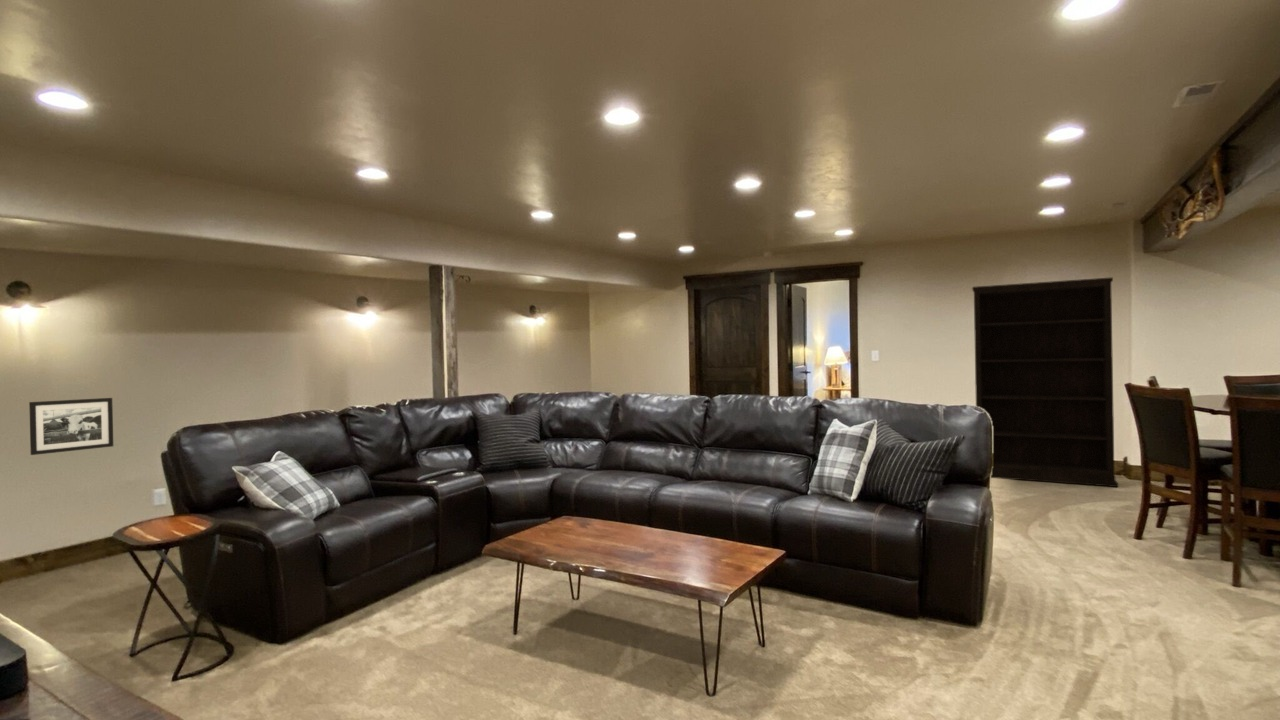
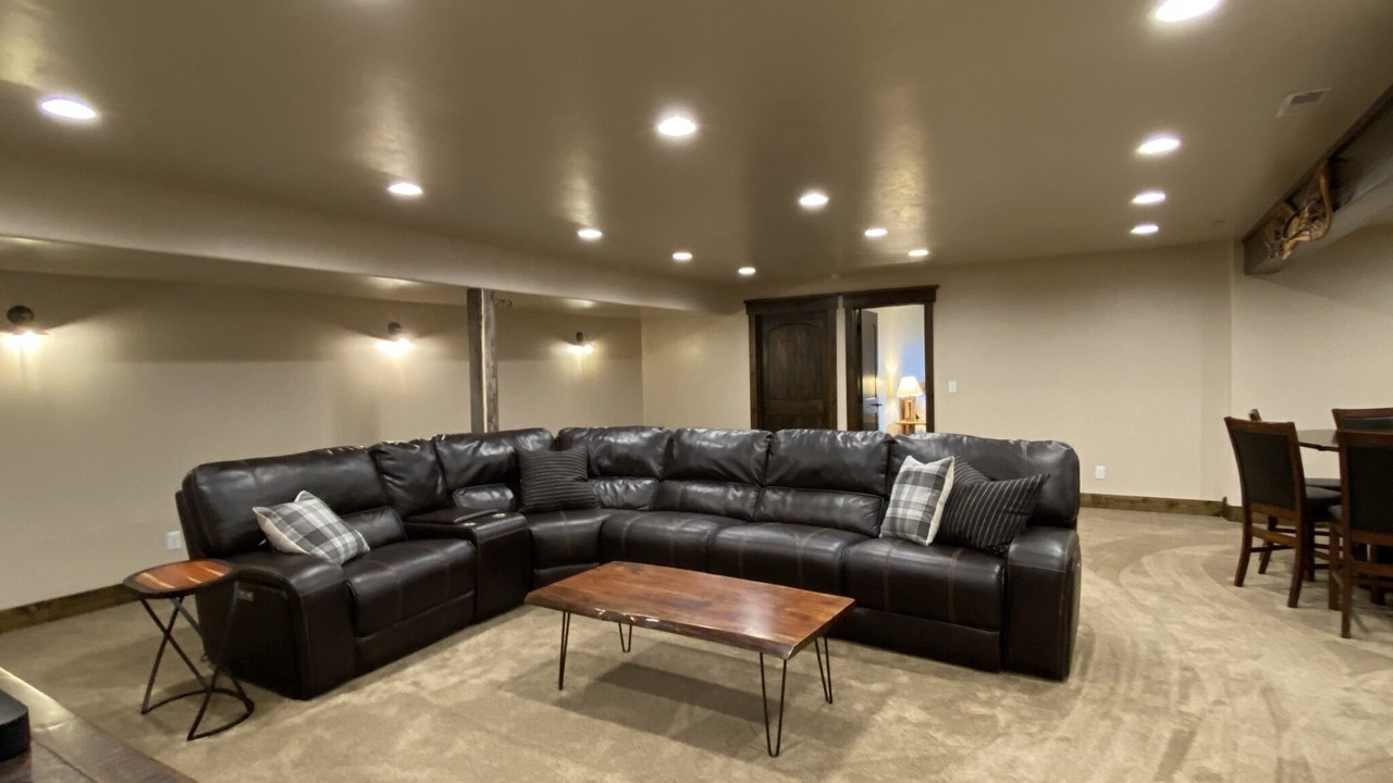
- picture frame [28,397,114,456]
- bookshelf [971,276,1119,488]
